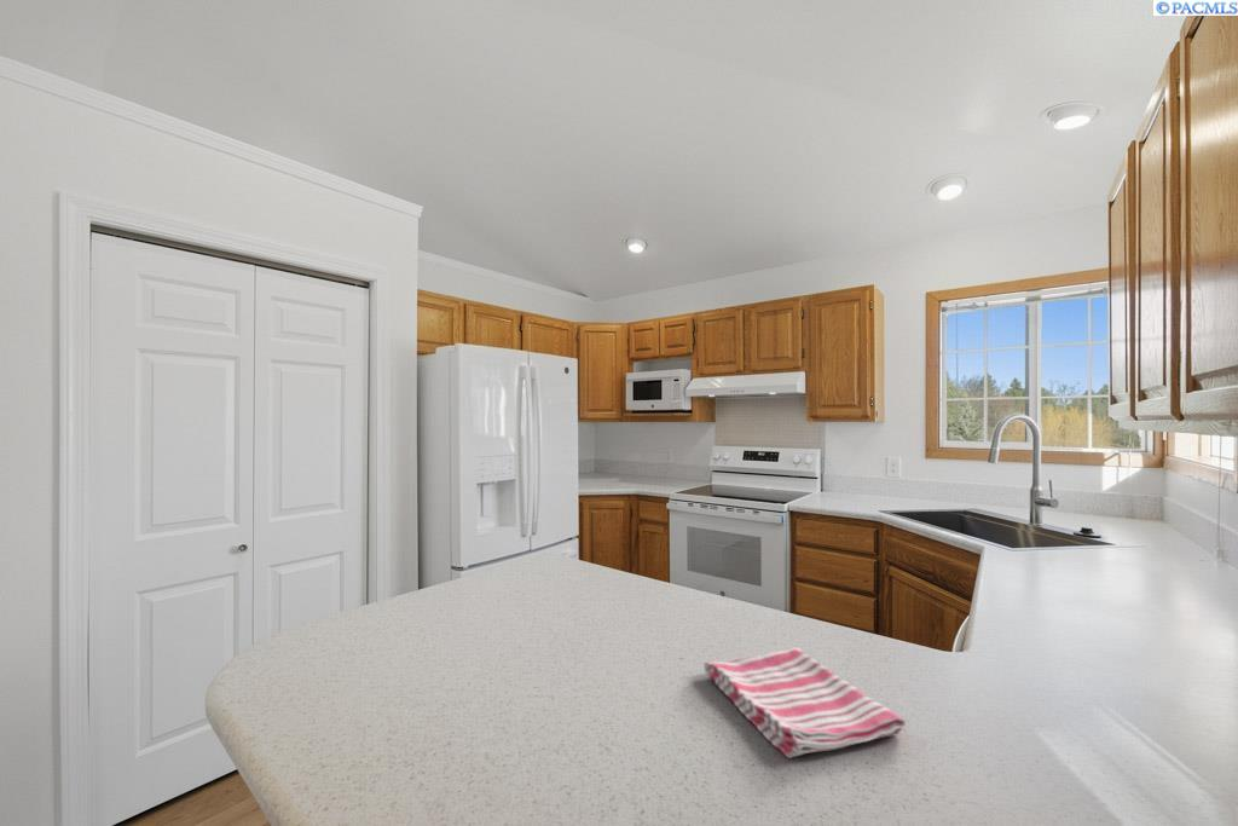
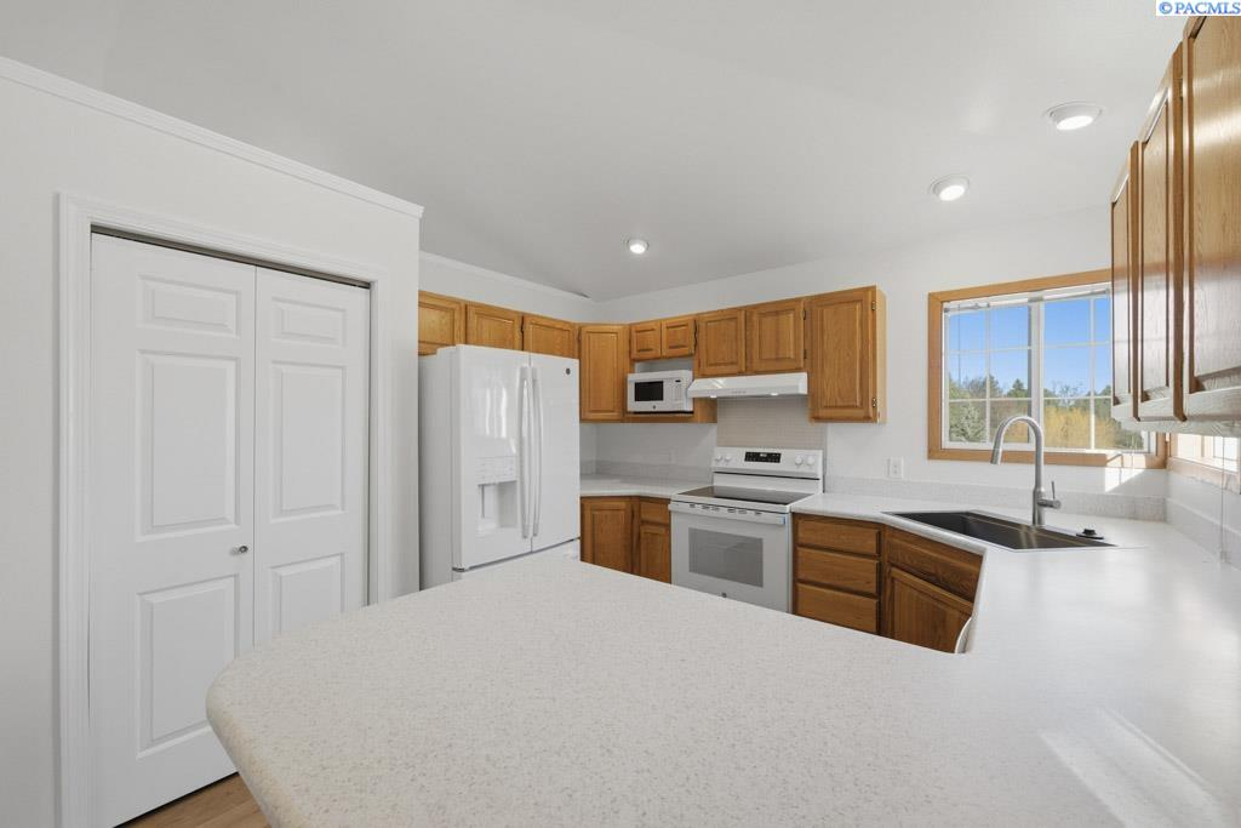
- dish towel [702,646,907,759]
